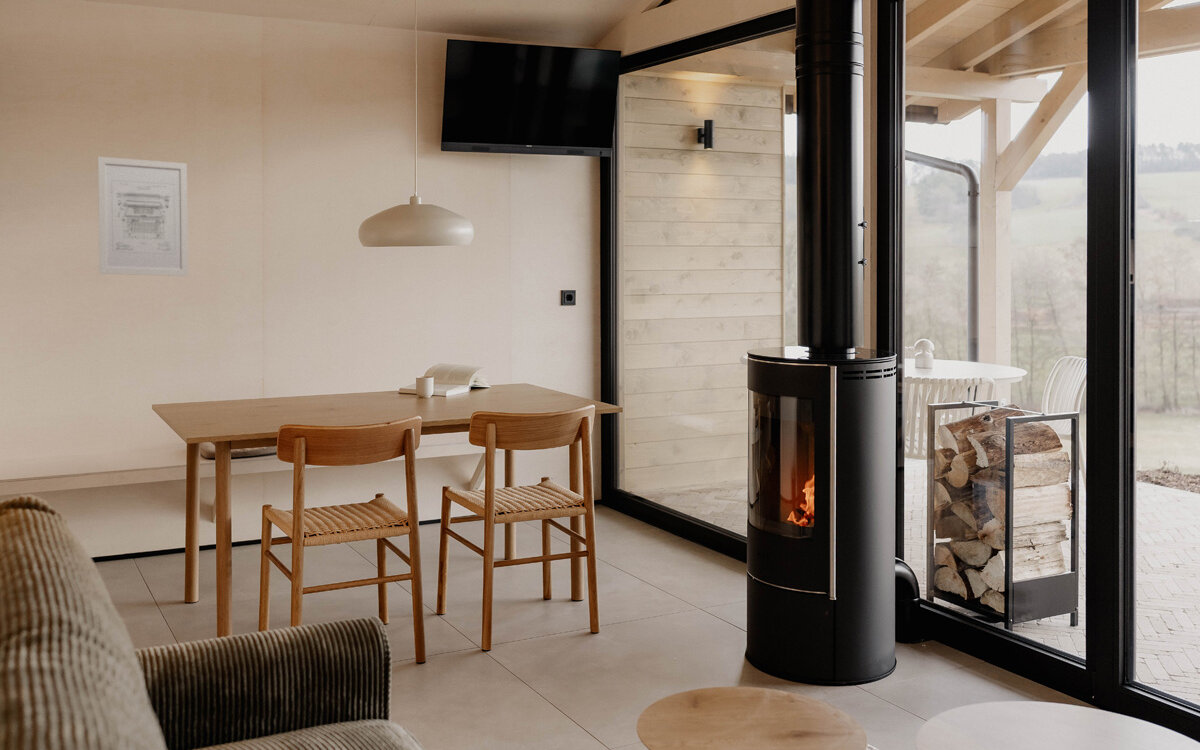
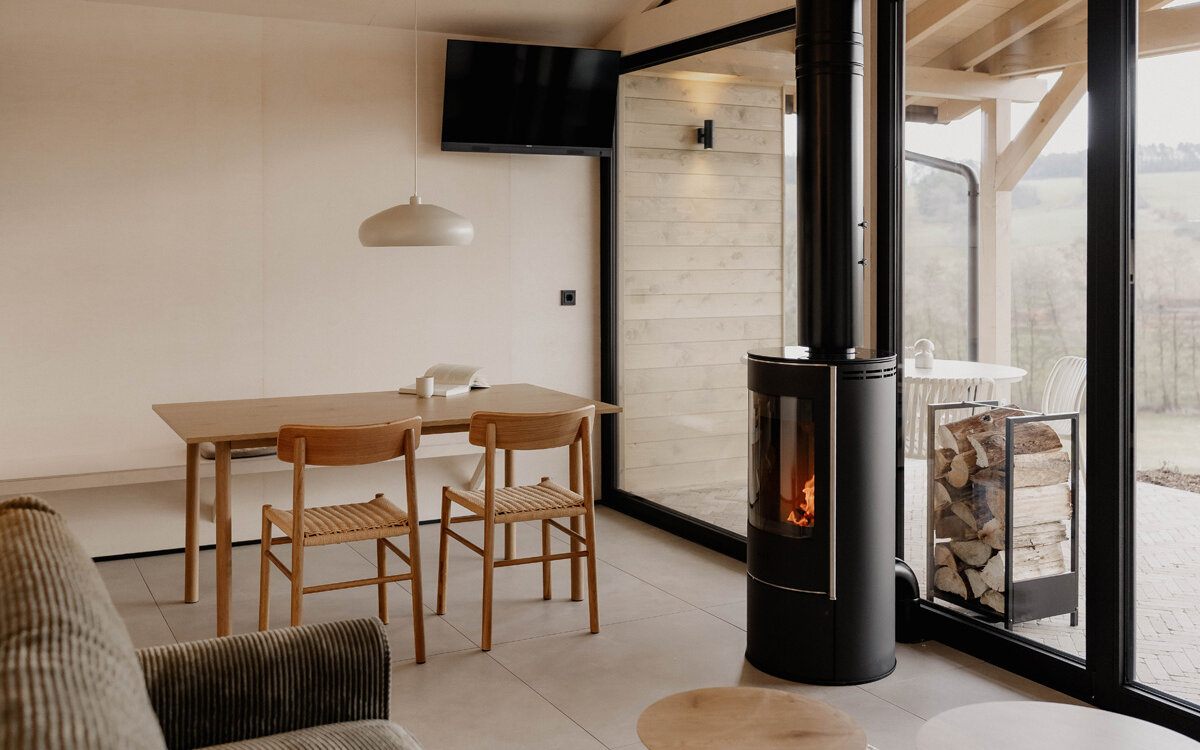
- wall art [97,156,189,277]
